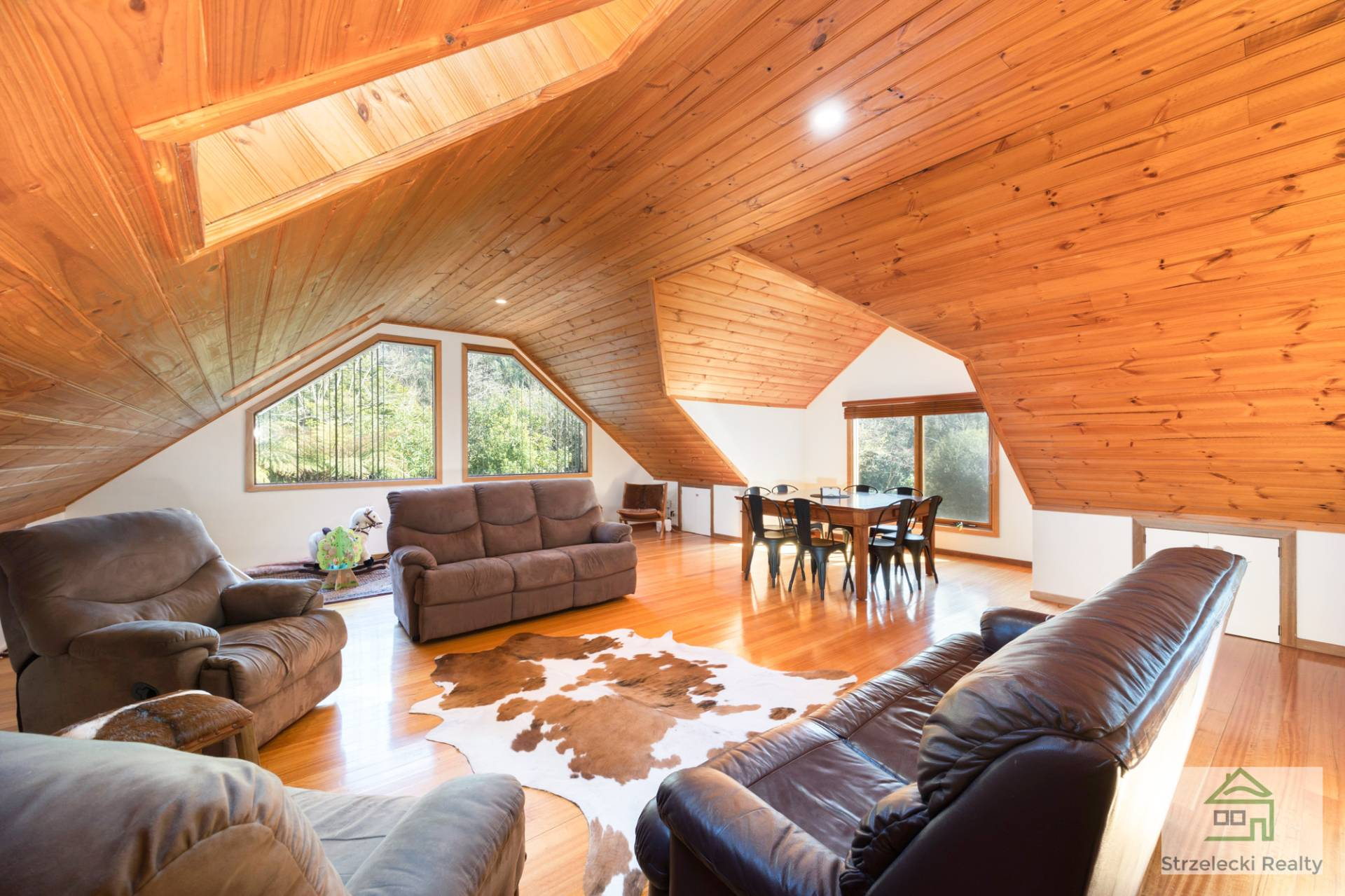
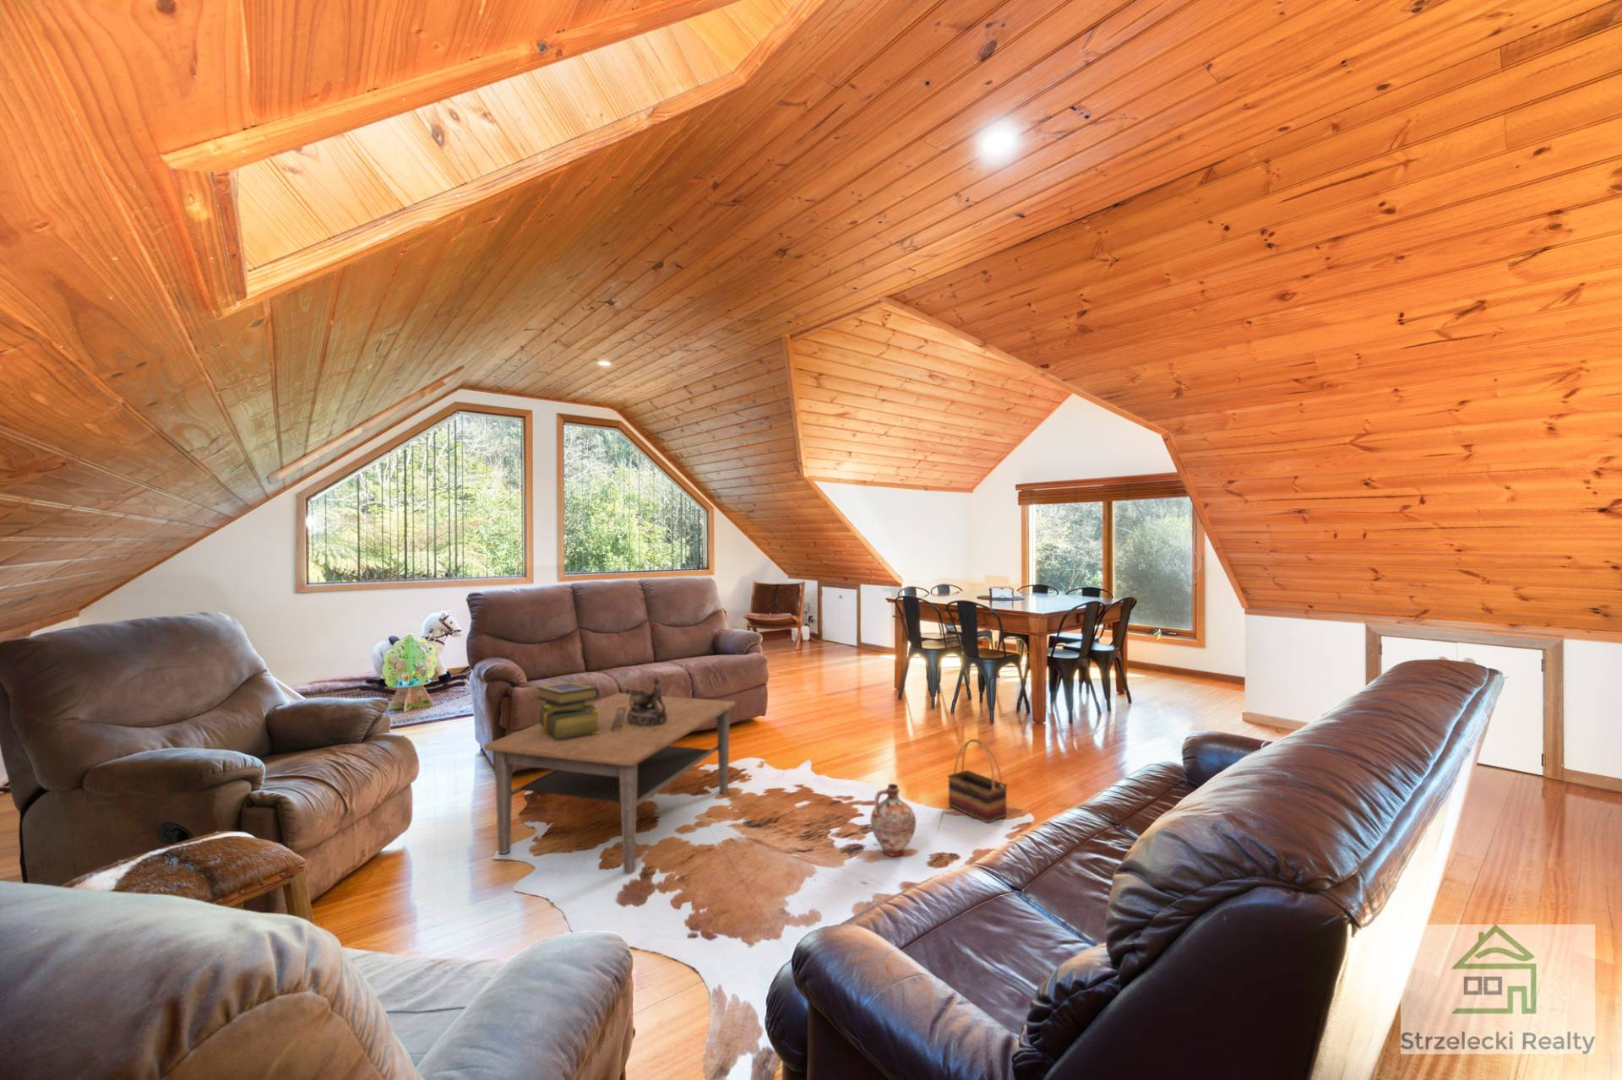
+ coffee table [484,692,737,875]
+ stack of books [535,681,599,740]
+ basket [947,738,1008,824]
+ ceramic jug [869,782,917,857]
+ decorative bowl [625,675,667,726]
